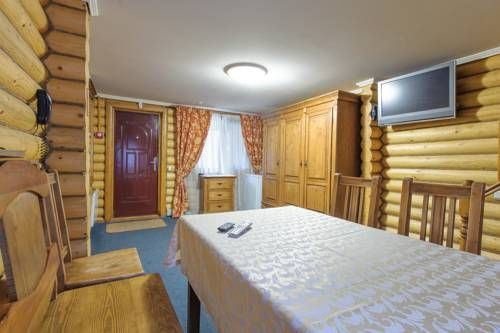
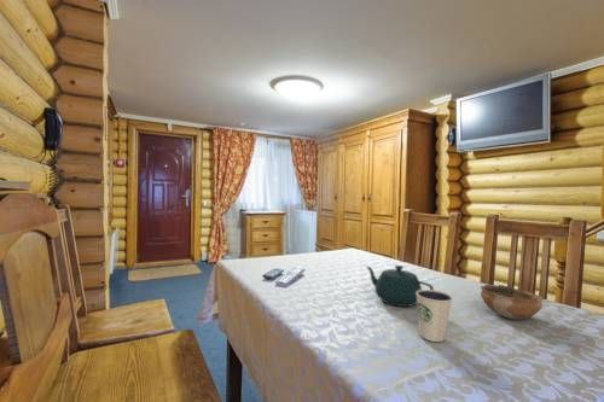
+ bowl [480,284,545,321]
+ dixie cup [417,289,454,343]
+ teapot [365,264,435,308]
